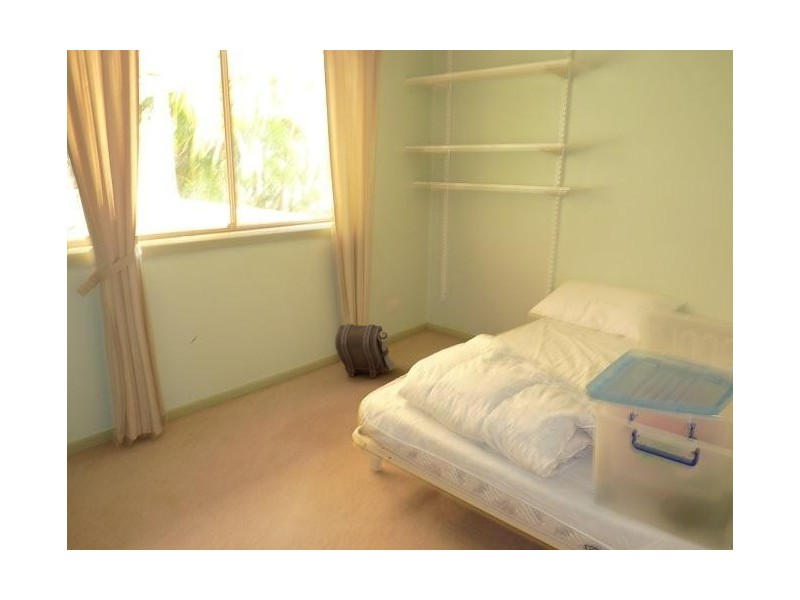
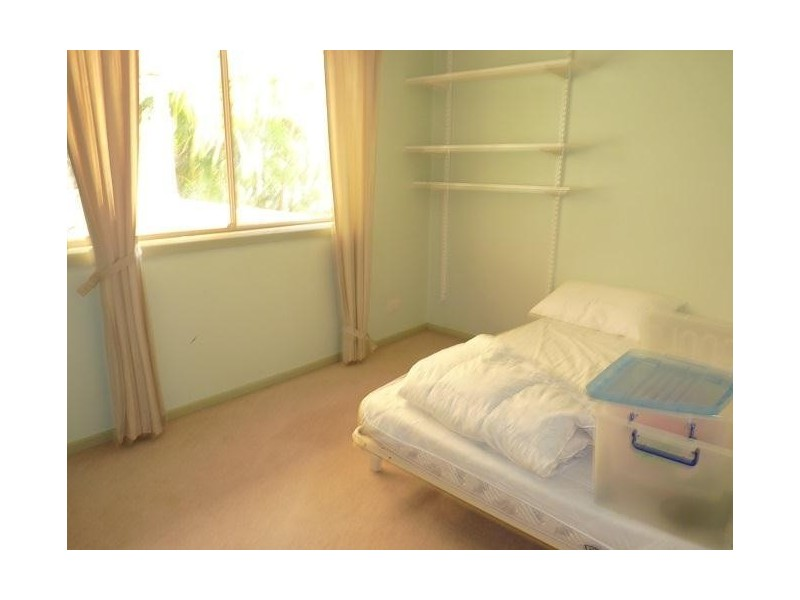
- pouch [334,323,397,379]
